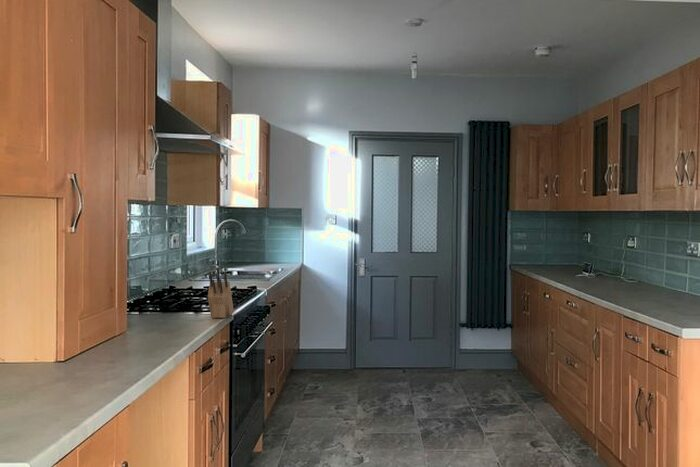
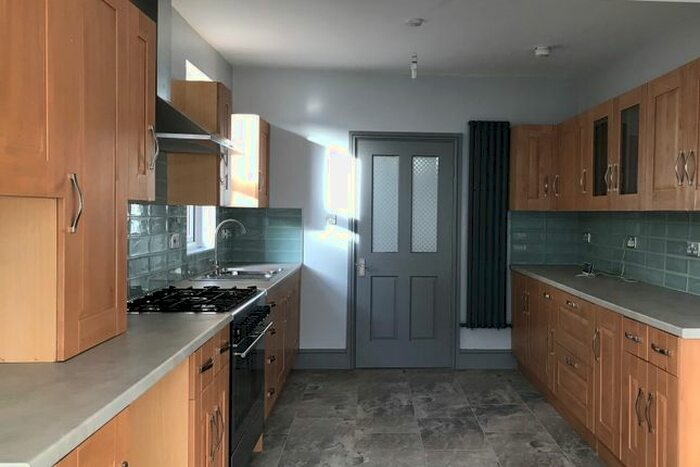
- knife block [207,270,234,319]
